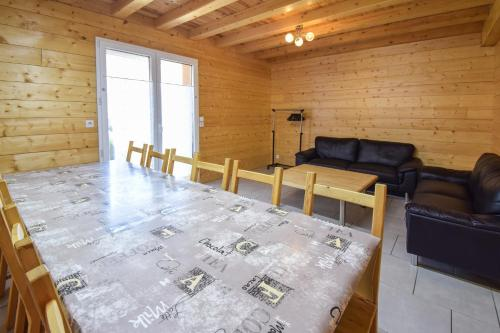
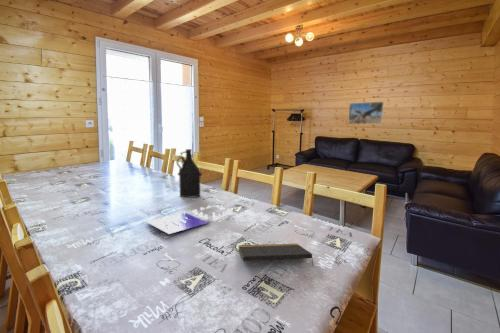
+ board game [145,204,233,235]
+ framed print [347,101,385,125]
+ bottle [176,148,203,198]
+ notepad [238,243,314,267]
